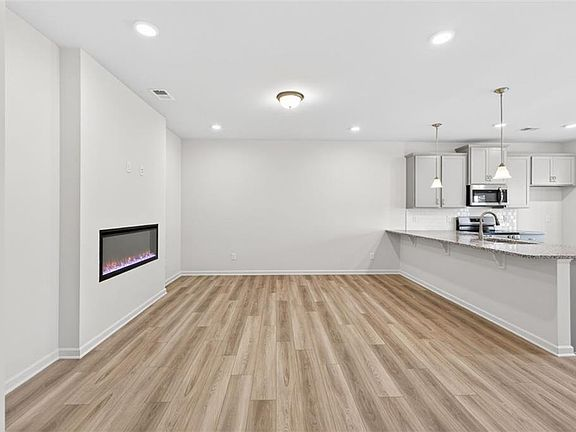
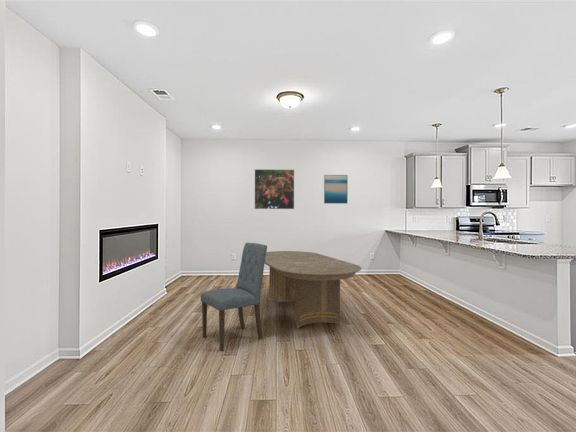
+ wall art [323,174,349,205]
+ dining chair [200,242,268,352]
+ dining table [264,250,363,329]
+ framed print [254,168,295,210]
